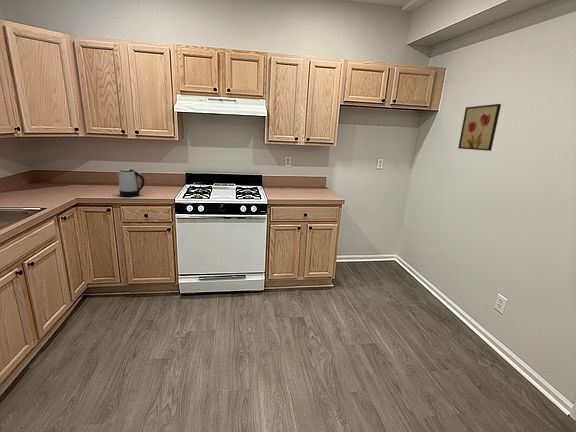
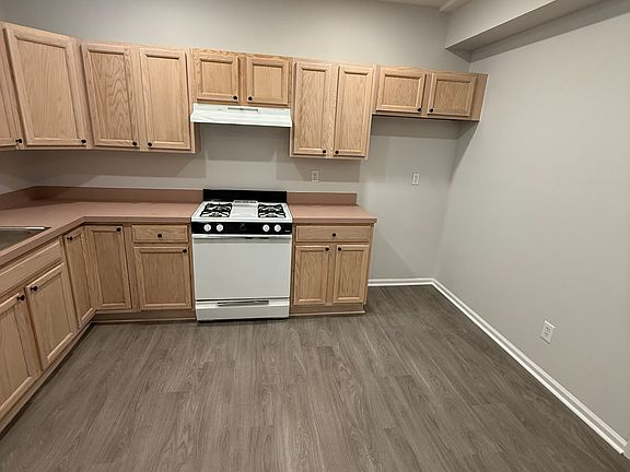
- kettle [116,168,145,198]
- wall art [457,103,502,152]
